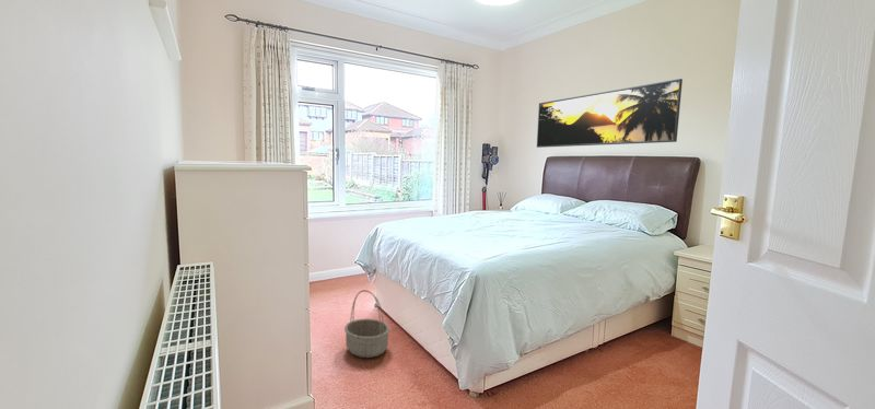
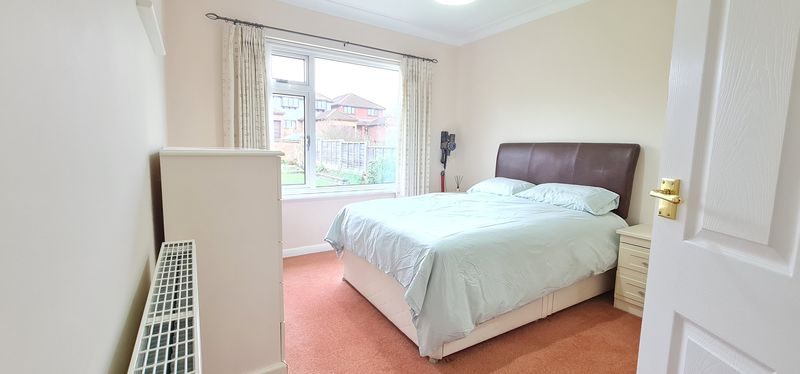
- basket [343,289,390,359]
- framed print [536,78,684,149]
